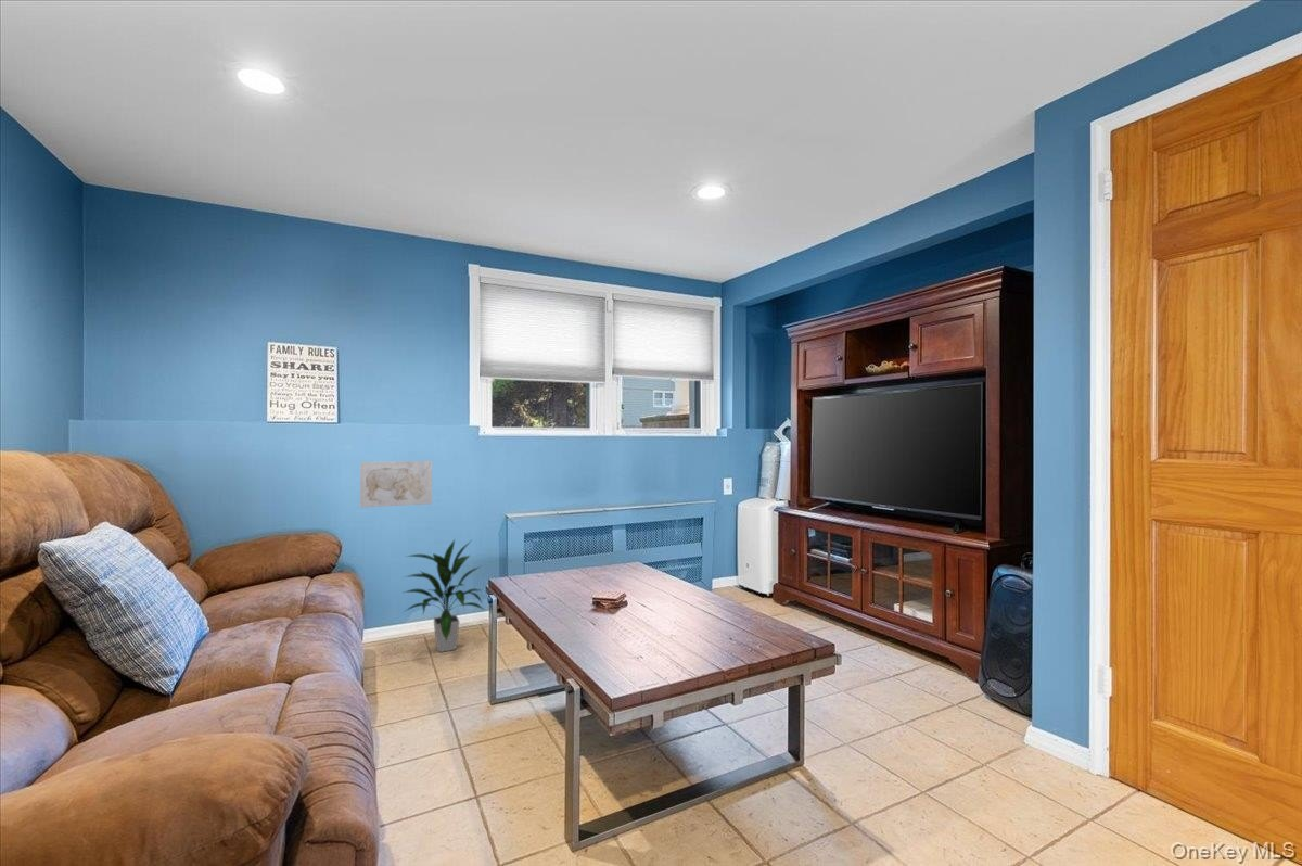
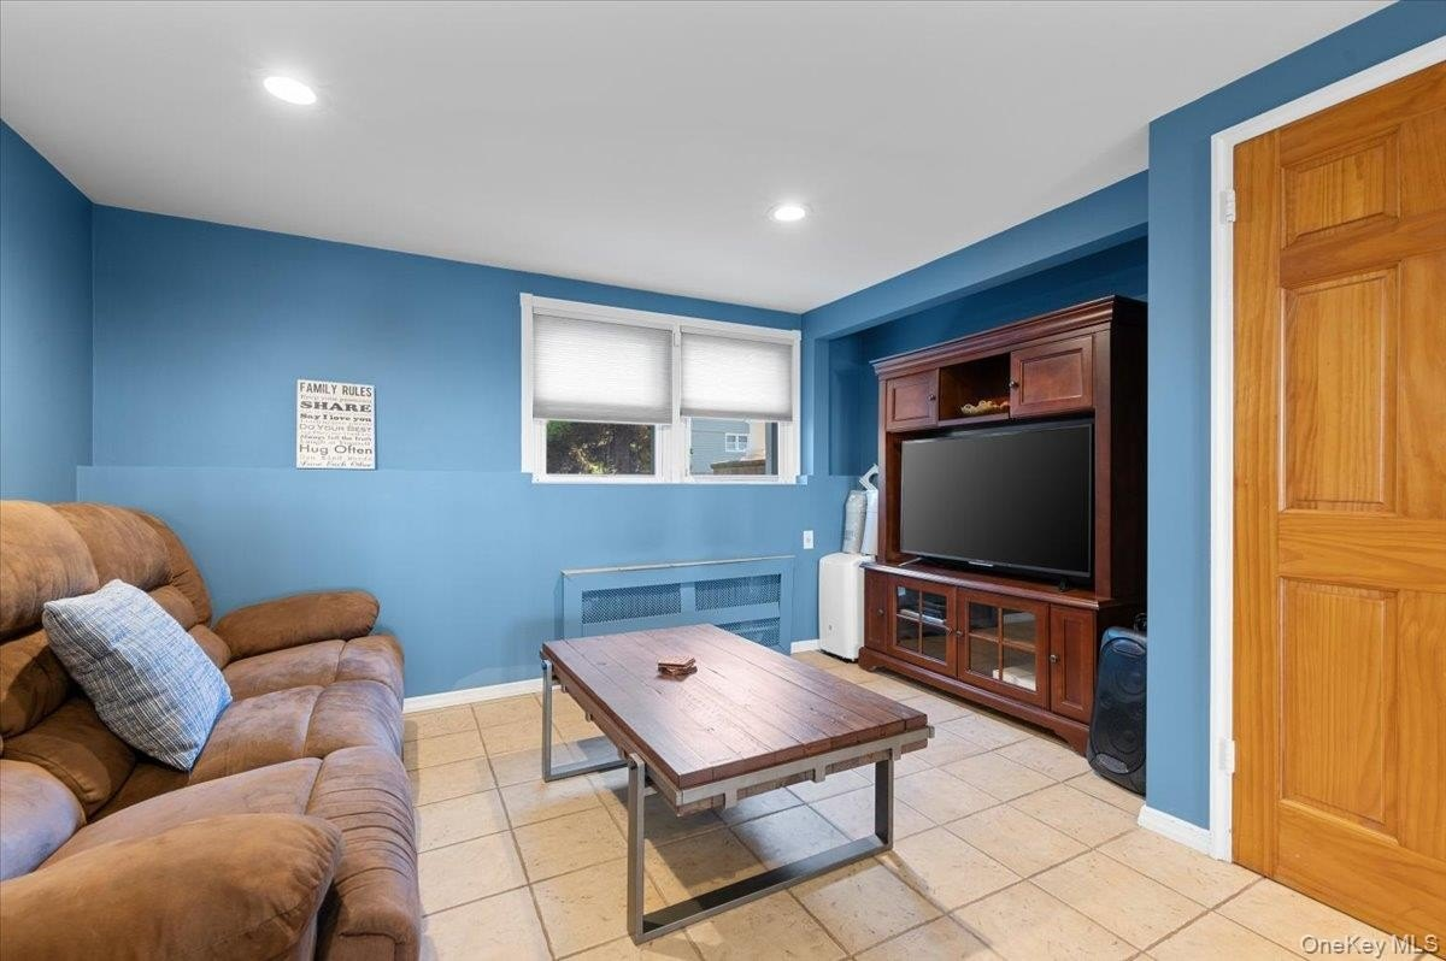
- wall art [359,460,433,509]
- indoor plant [403,538,486,653]
